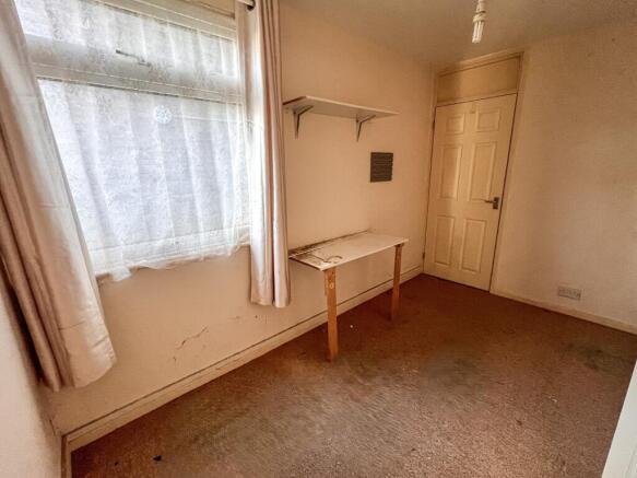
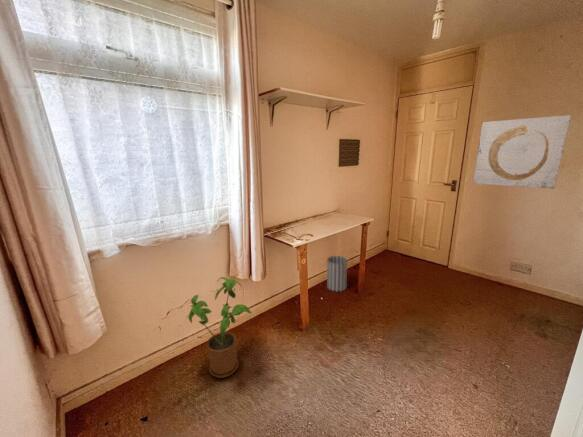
+ house plant [187,276,252,379]
+ wall art [472,114,572,190]
+ wastebasket [326,255,348,292]
